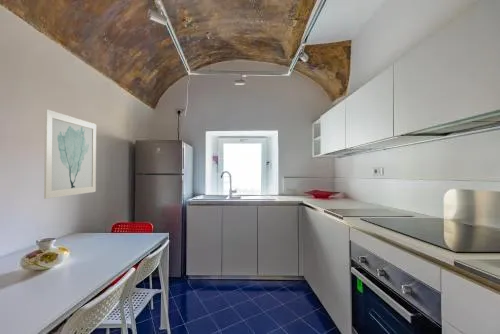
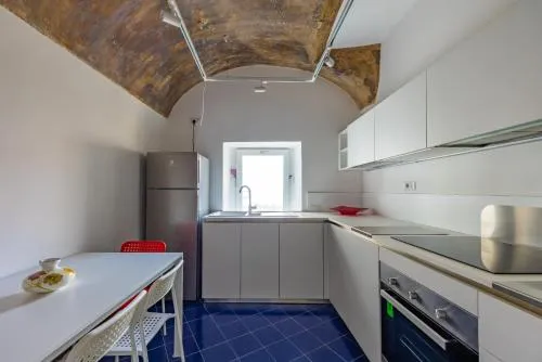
- wall art [43,108,97,200]
